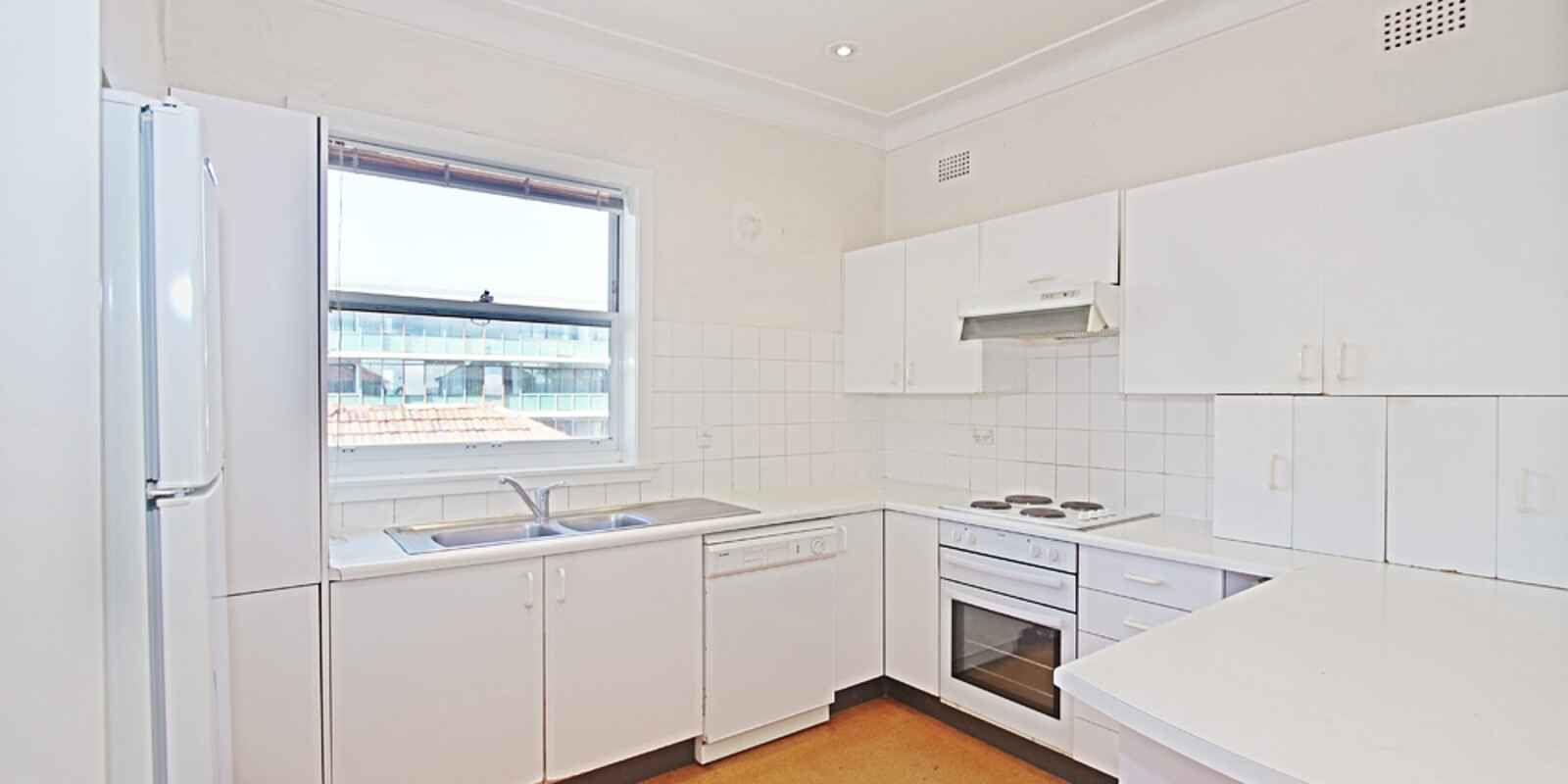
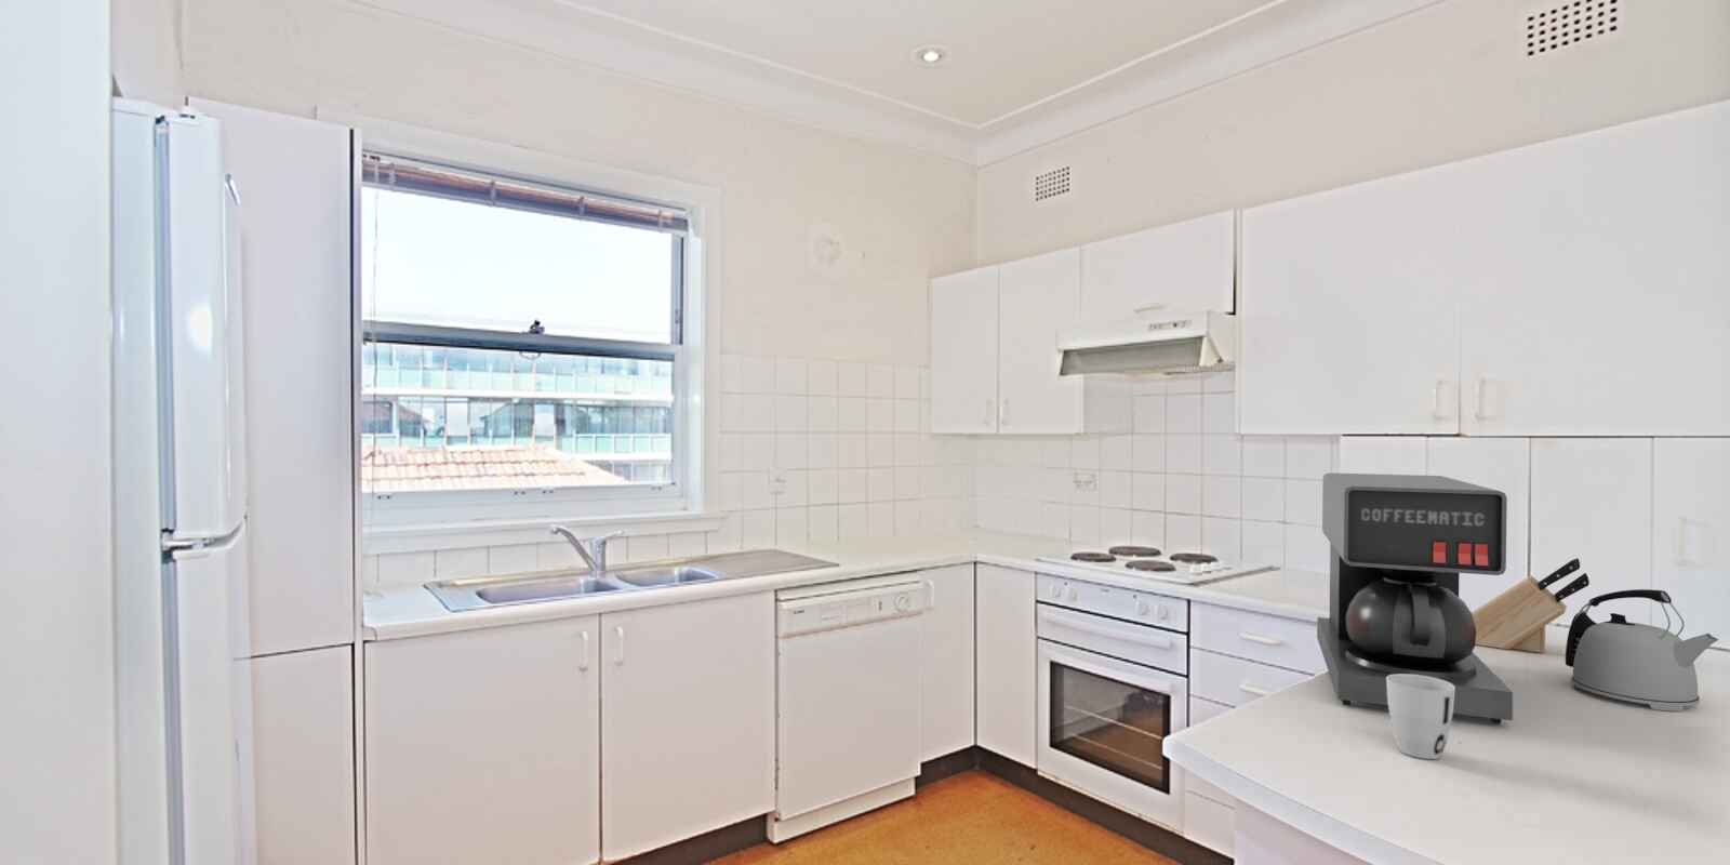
+ kettle [1565,588,1719,713]
+ coffee maker [1316,471,1514,726]
+ cup [1386,675,1454,760]
+ knife block [1472,557,1591,654]
